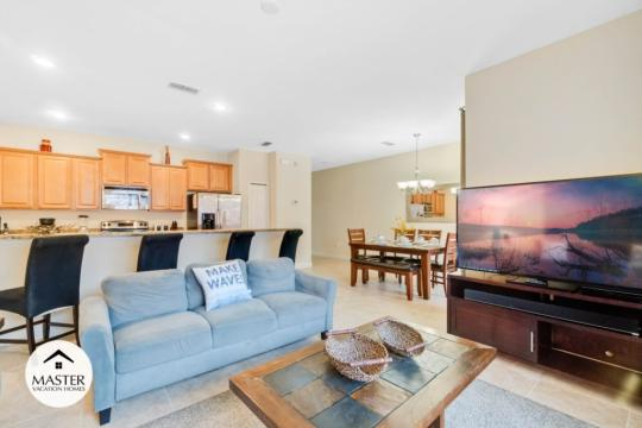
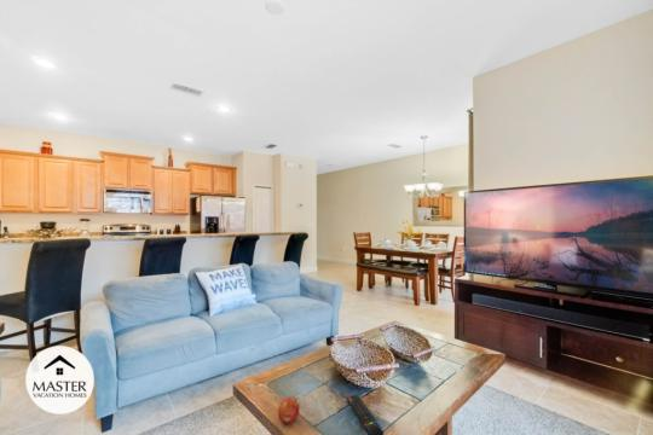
+ remote control [346,394,385,435]
+ apple [277,395,300,424]
